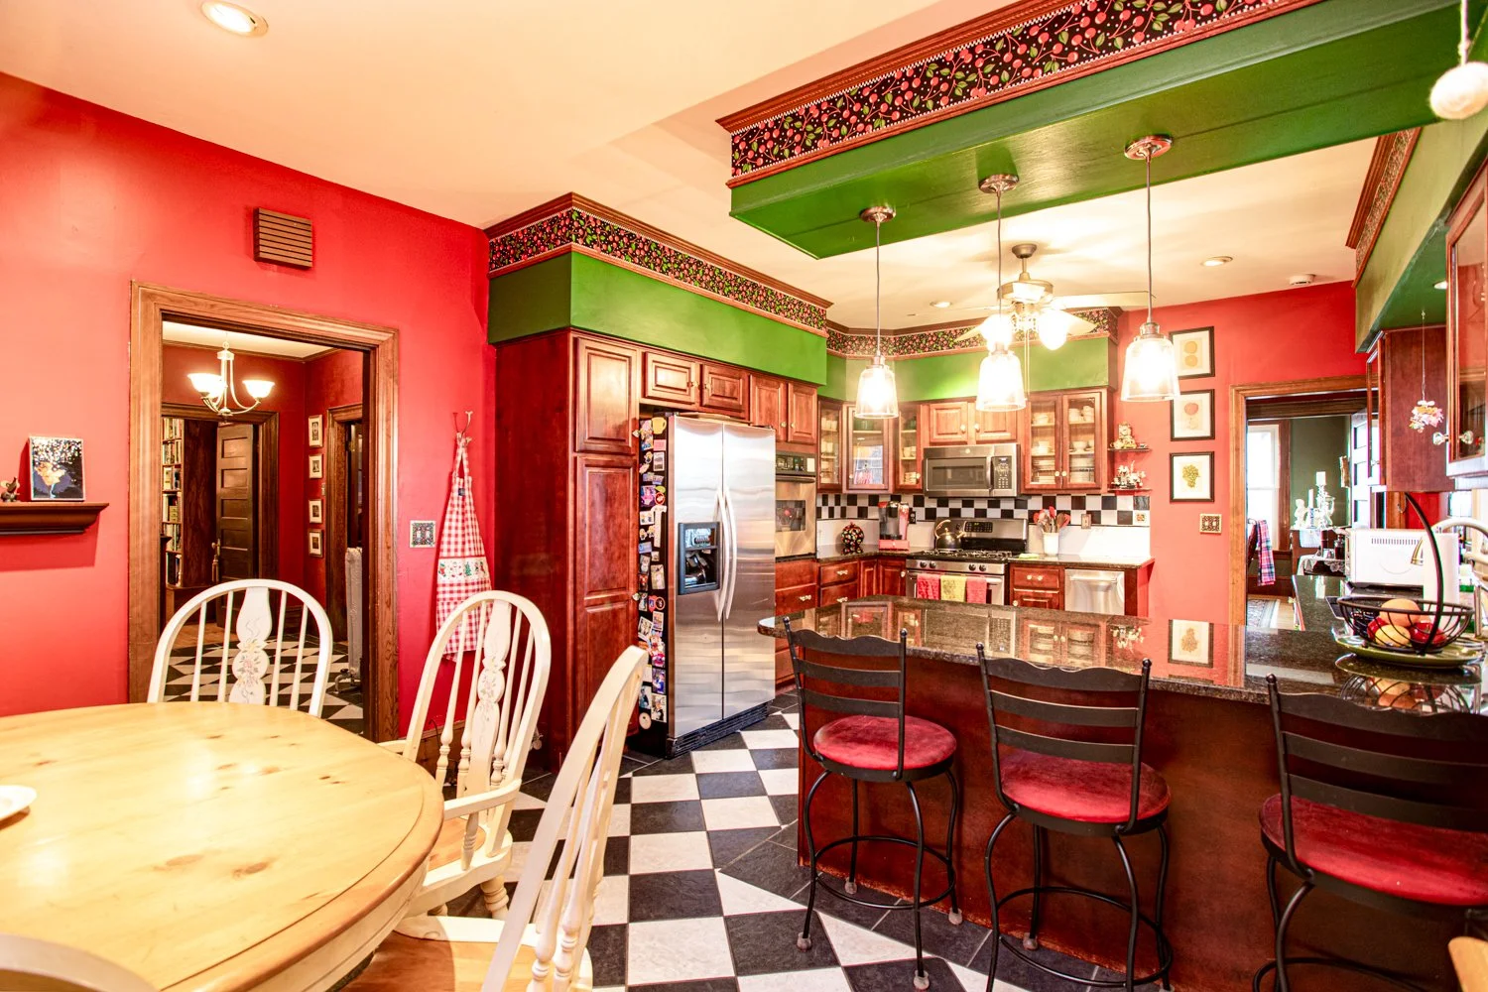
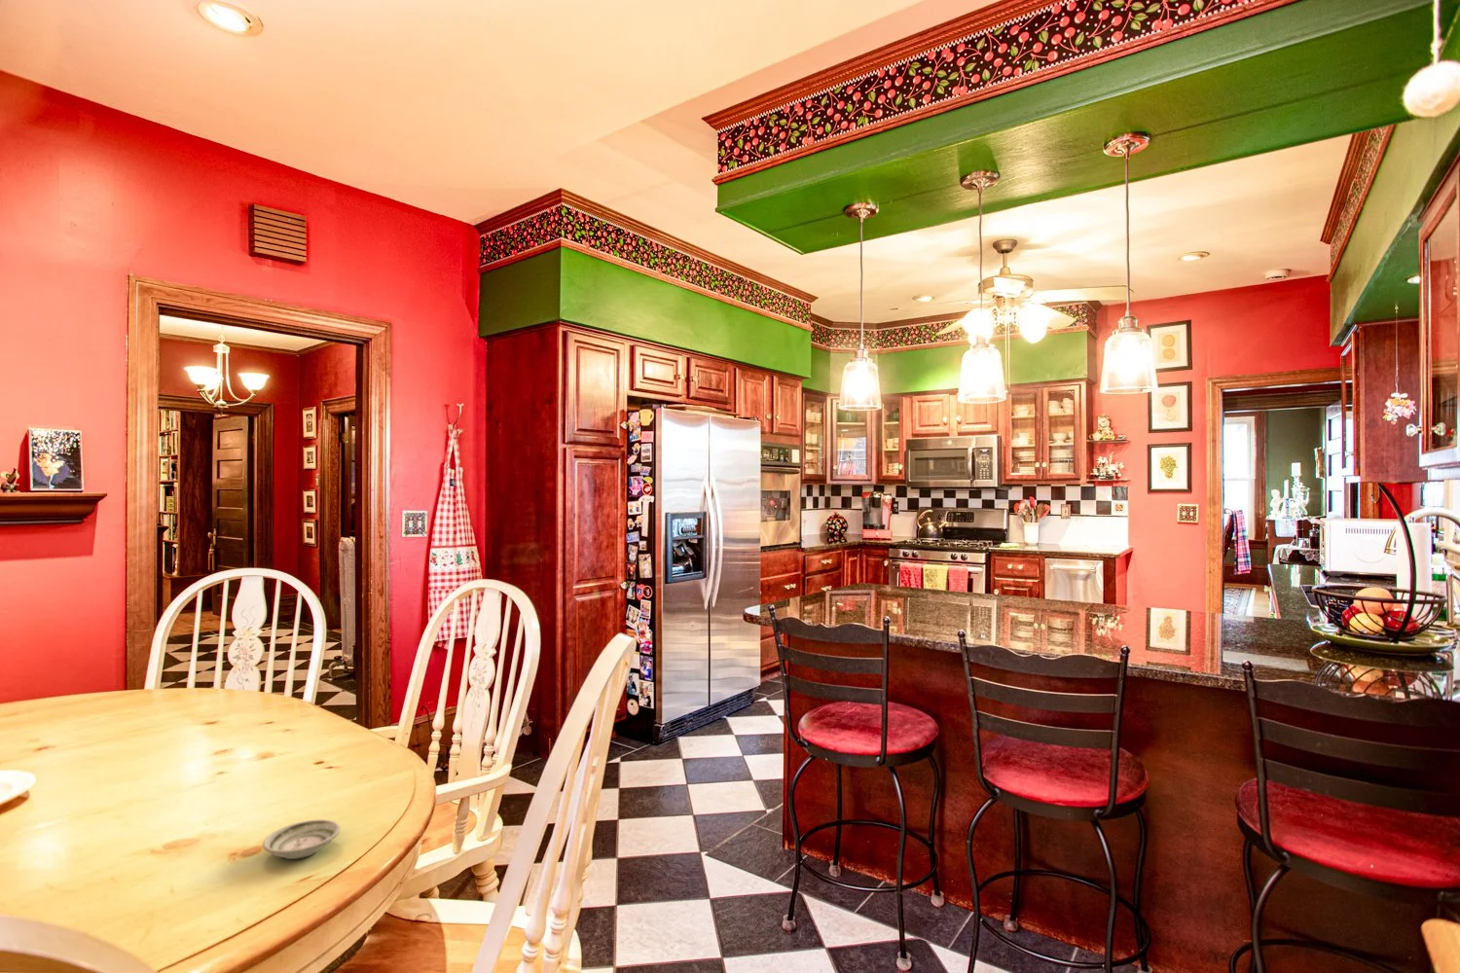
+ saucer [262,819,341,860]
